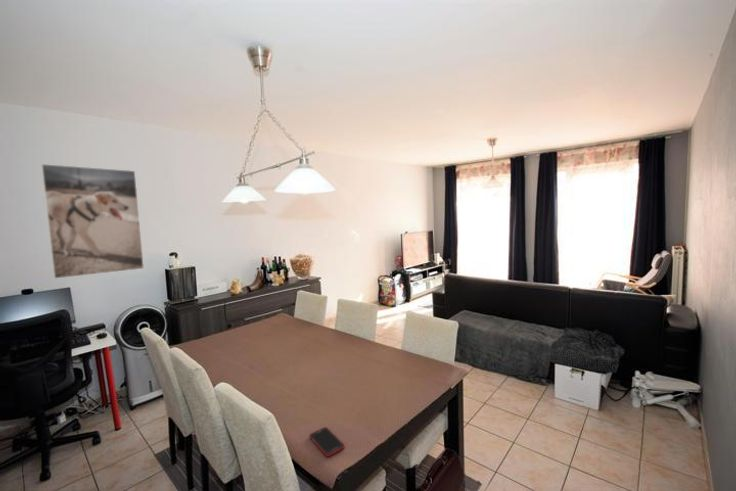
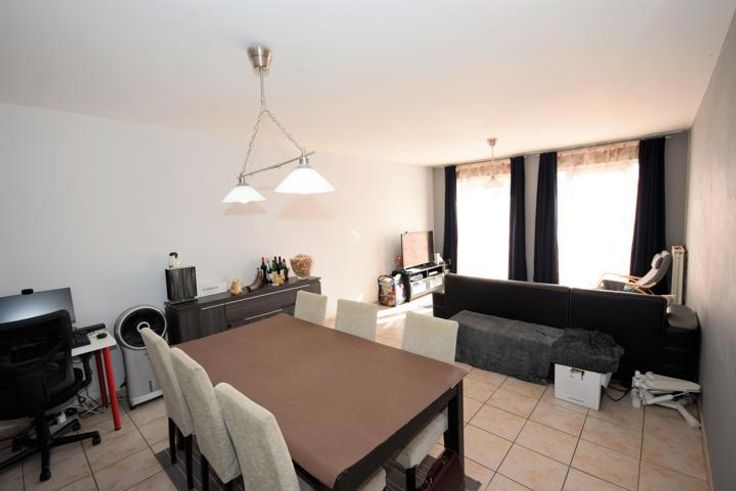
- cell phone [309,426,345,458]
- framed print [40,163,145,280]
